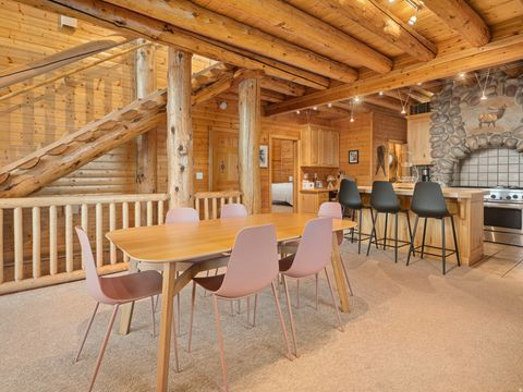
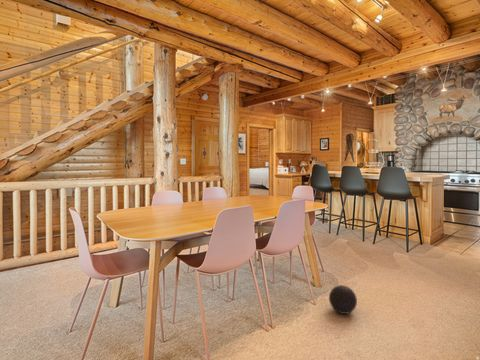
+ ball [328,284,358,315]
